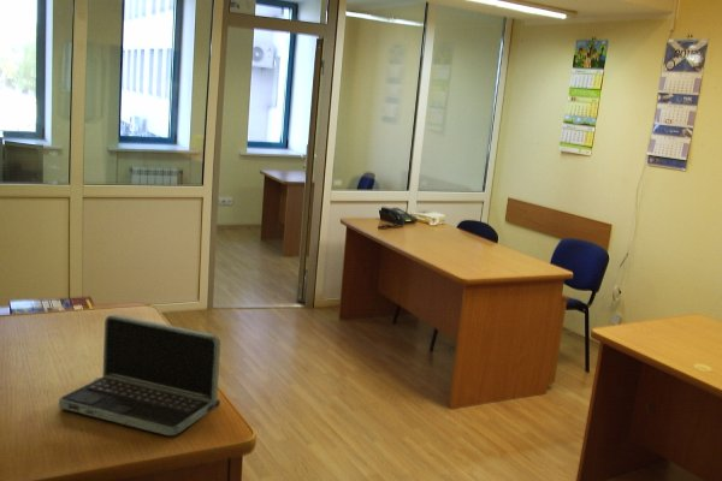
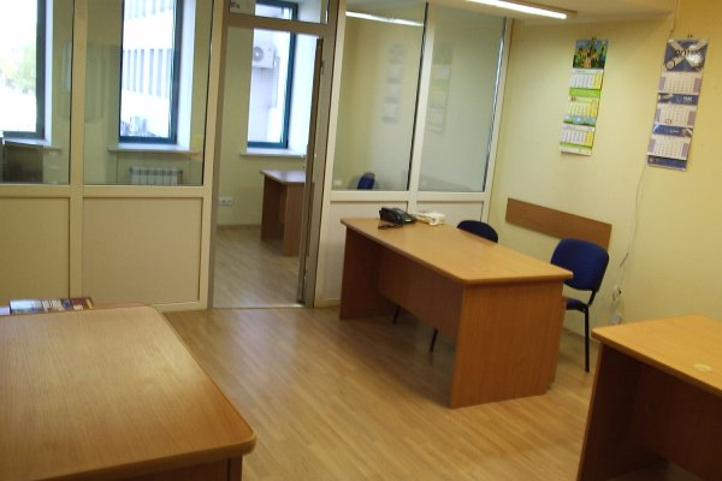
- laptop [58,314,221,437]
